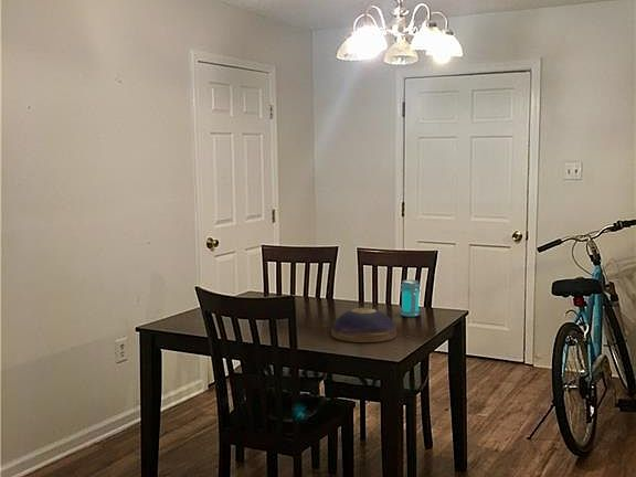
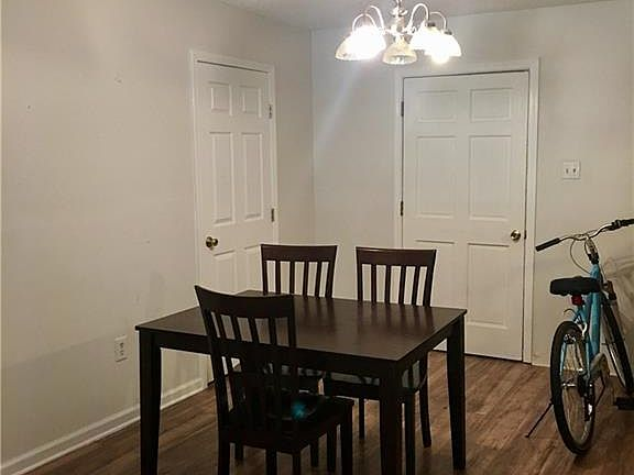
- decorative bowl [330,307,398,343]
- jar [400,278,422,318]
